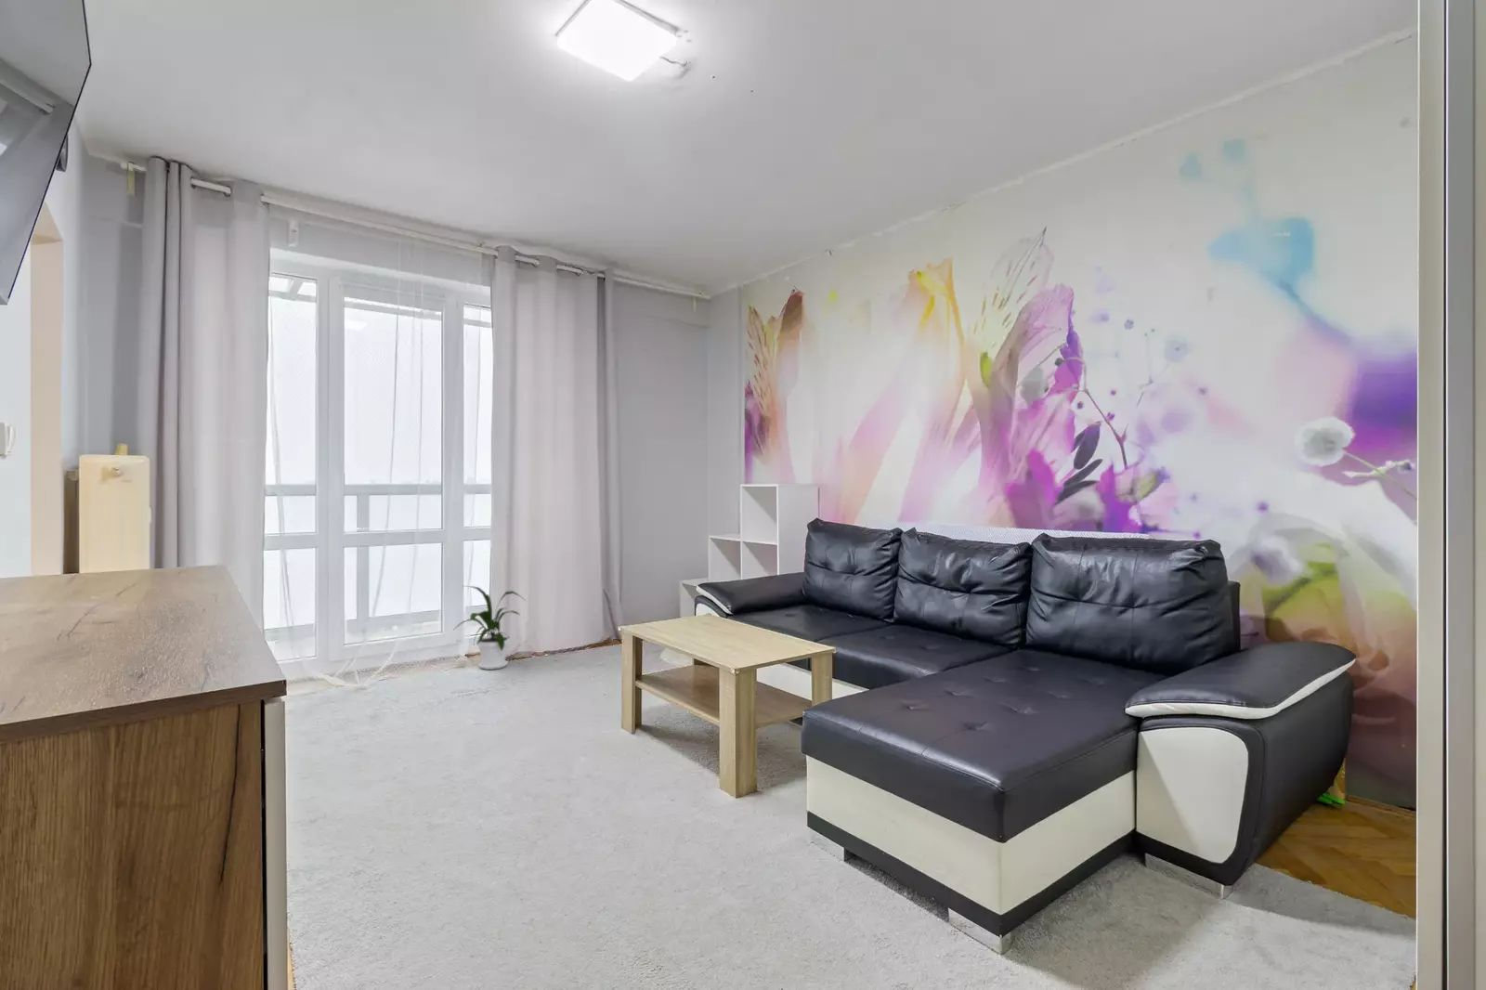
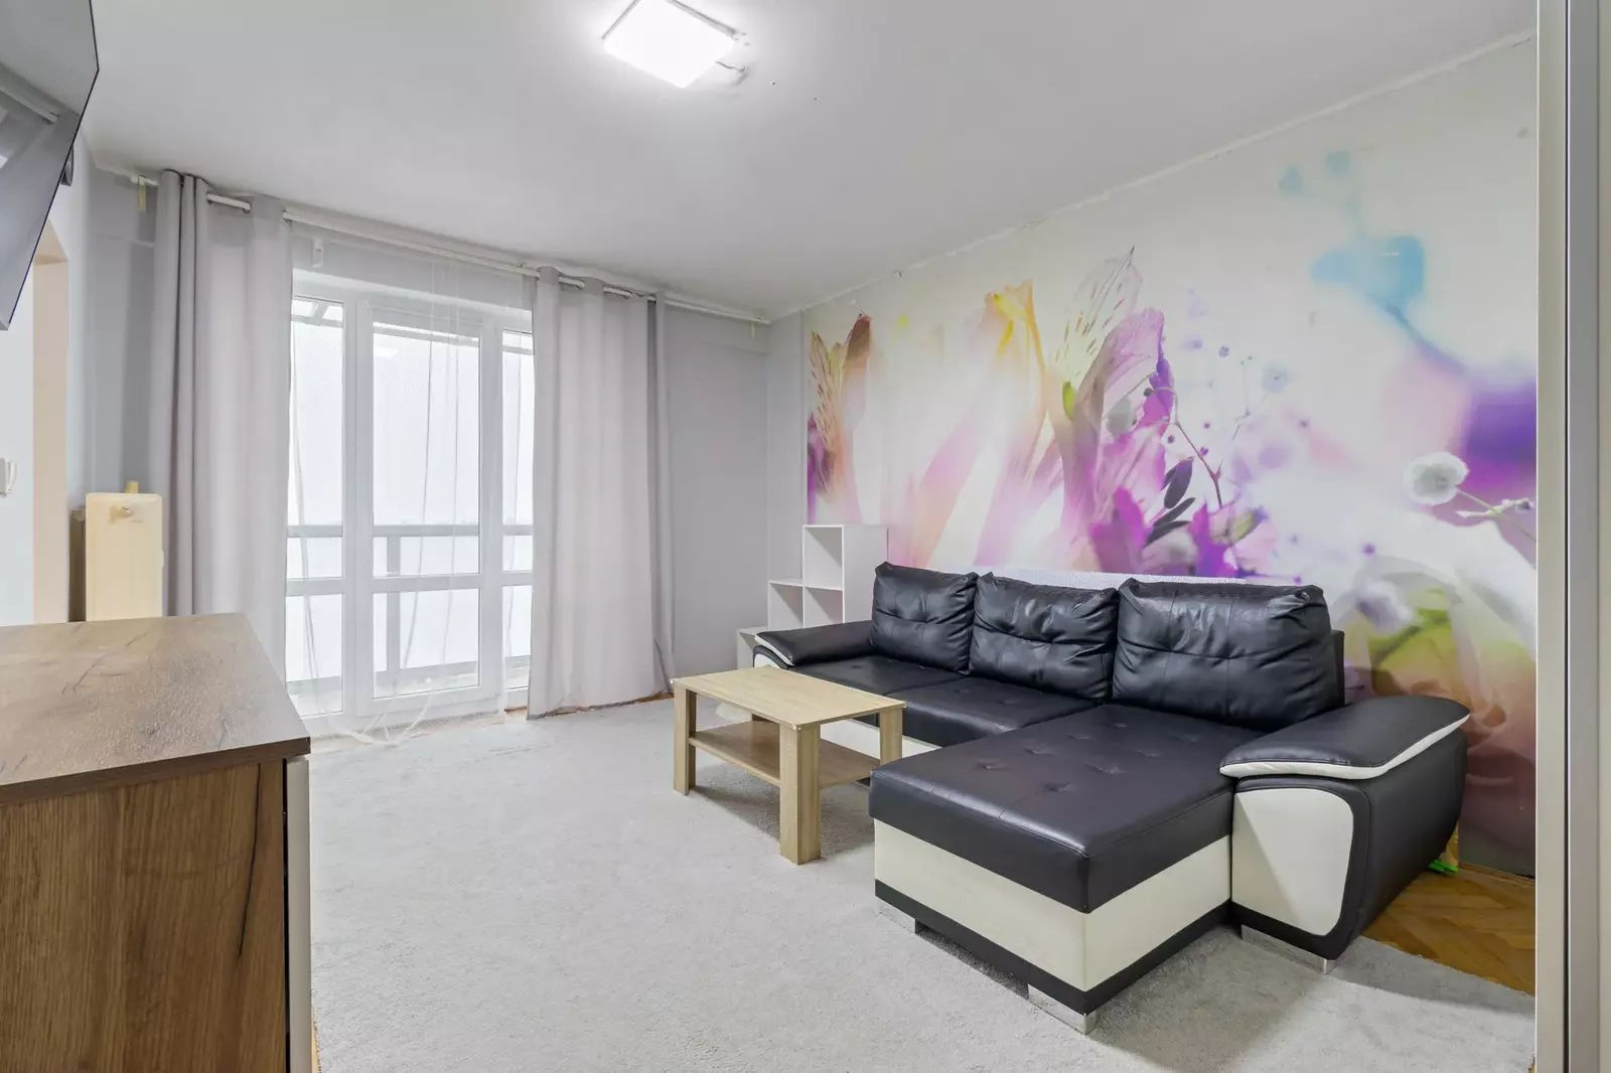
- house plant [453,586,527,671]
